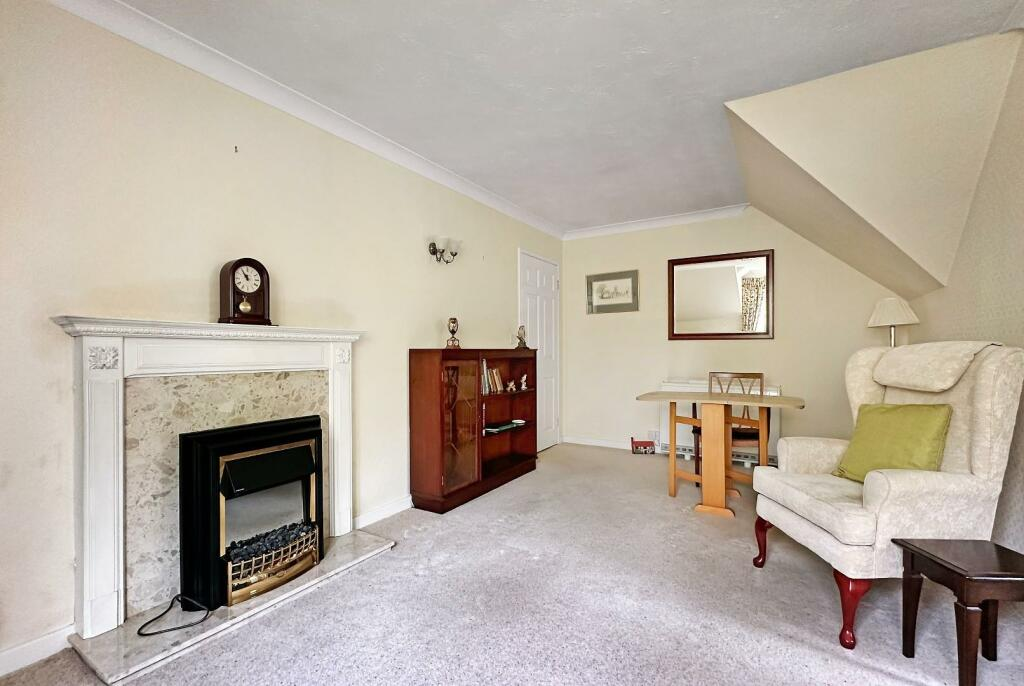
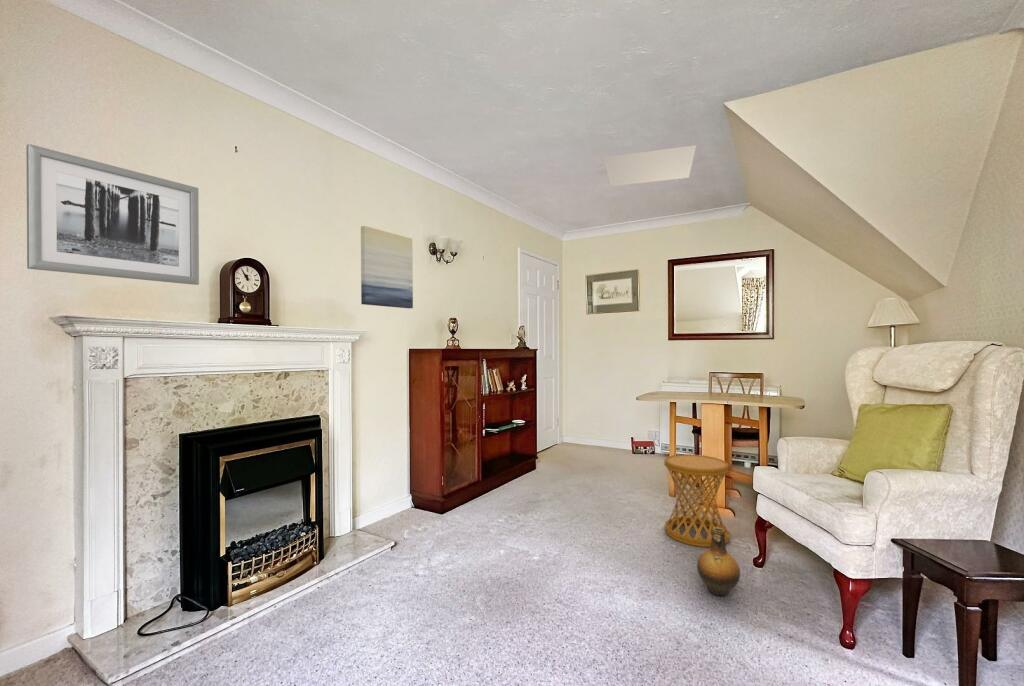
+ ceiling light [602,144,697,187]
+ side table [663,453,730,548]
+ wall art [25,143,200,286]
+ ceramic jug [696,527,741,598]
+ wall art [360,225,414,309]
